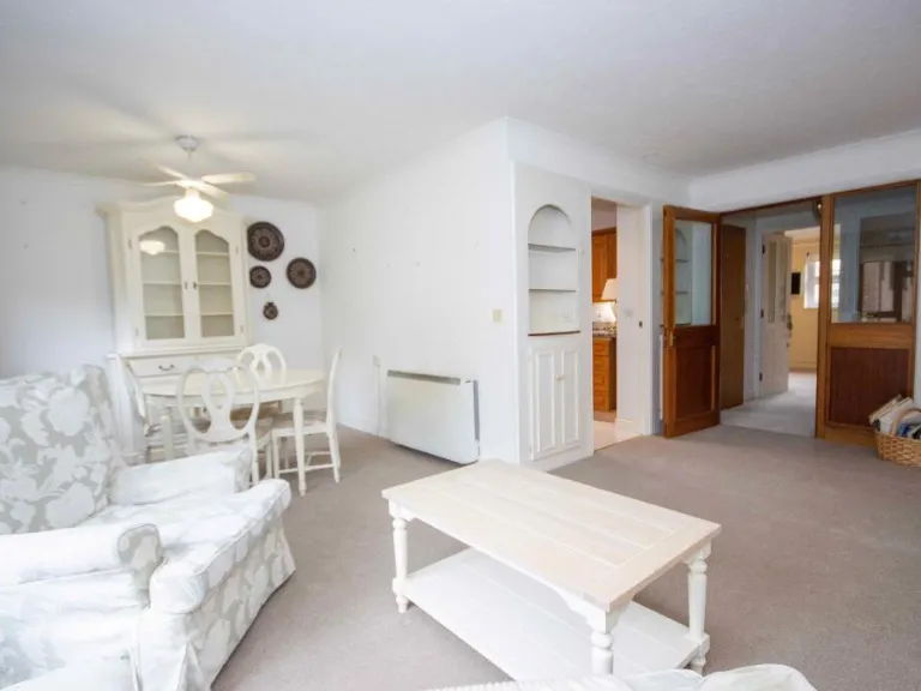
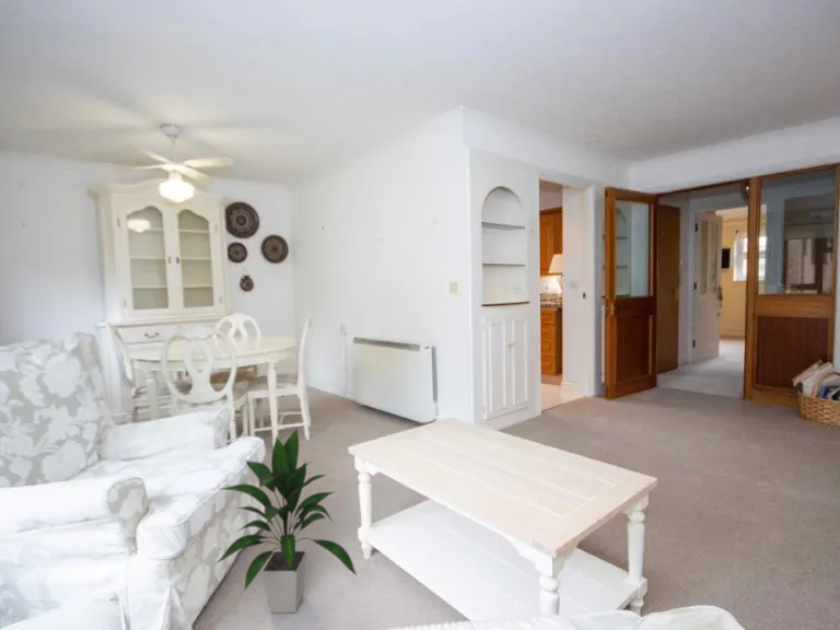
+ indoor plant [213,427,358,614]
